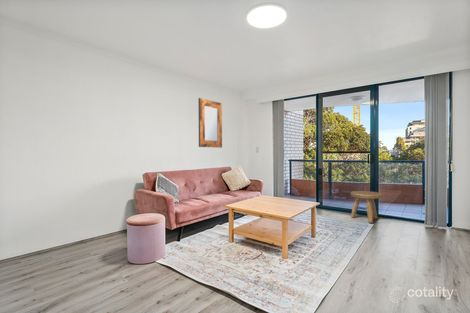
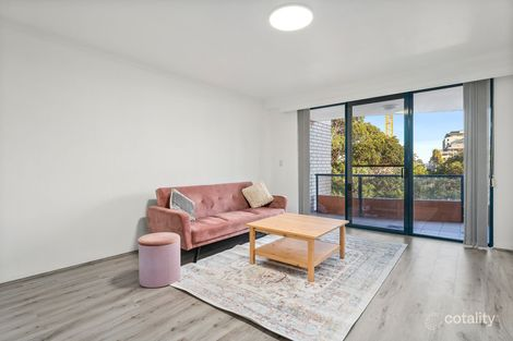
- home mirror [198,97,223,149]
- stool [350,190,383,224]
